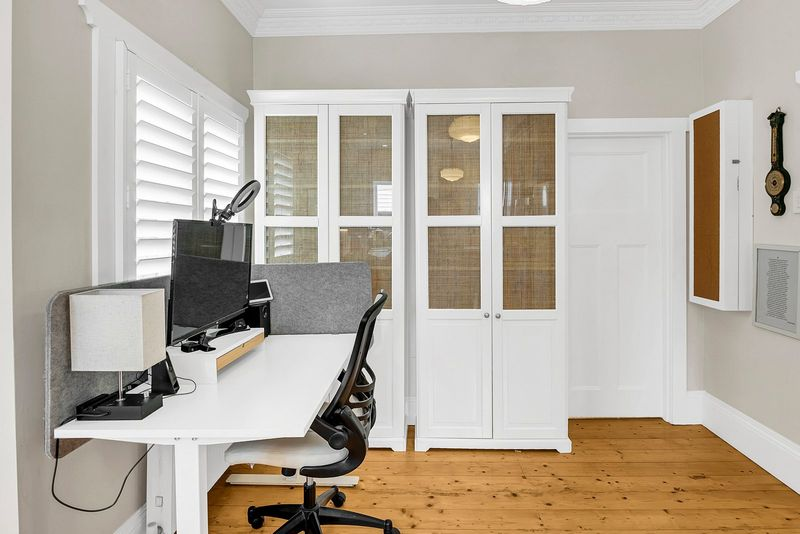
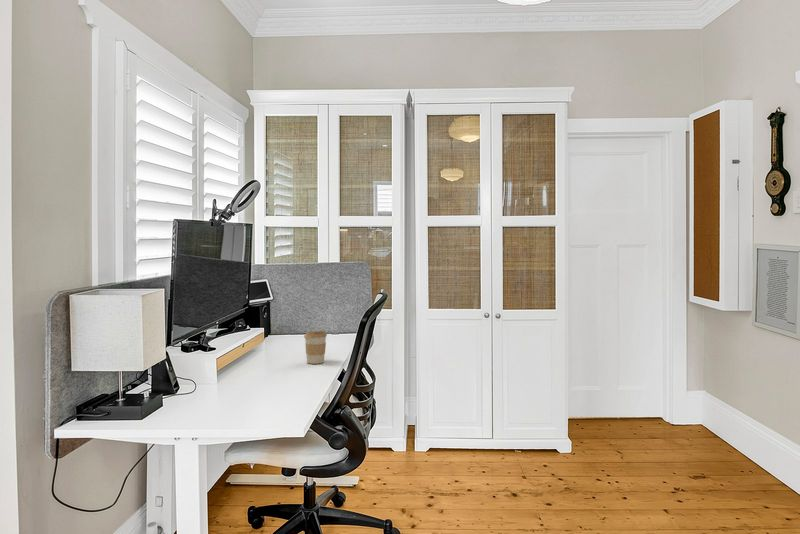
+ coffee cup [303,330,328,365]
